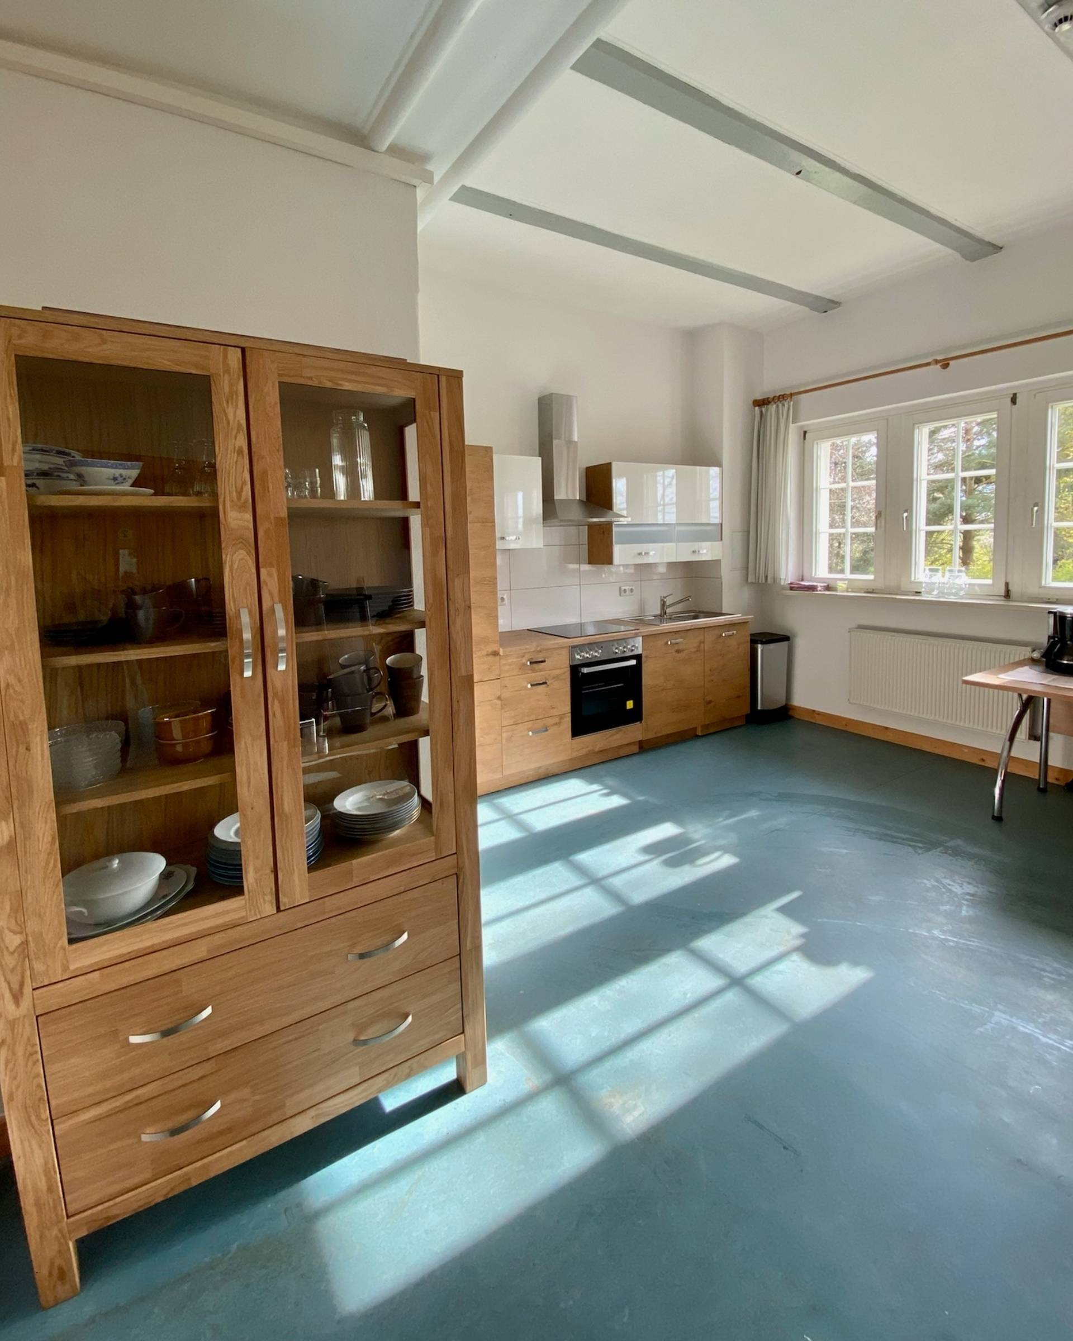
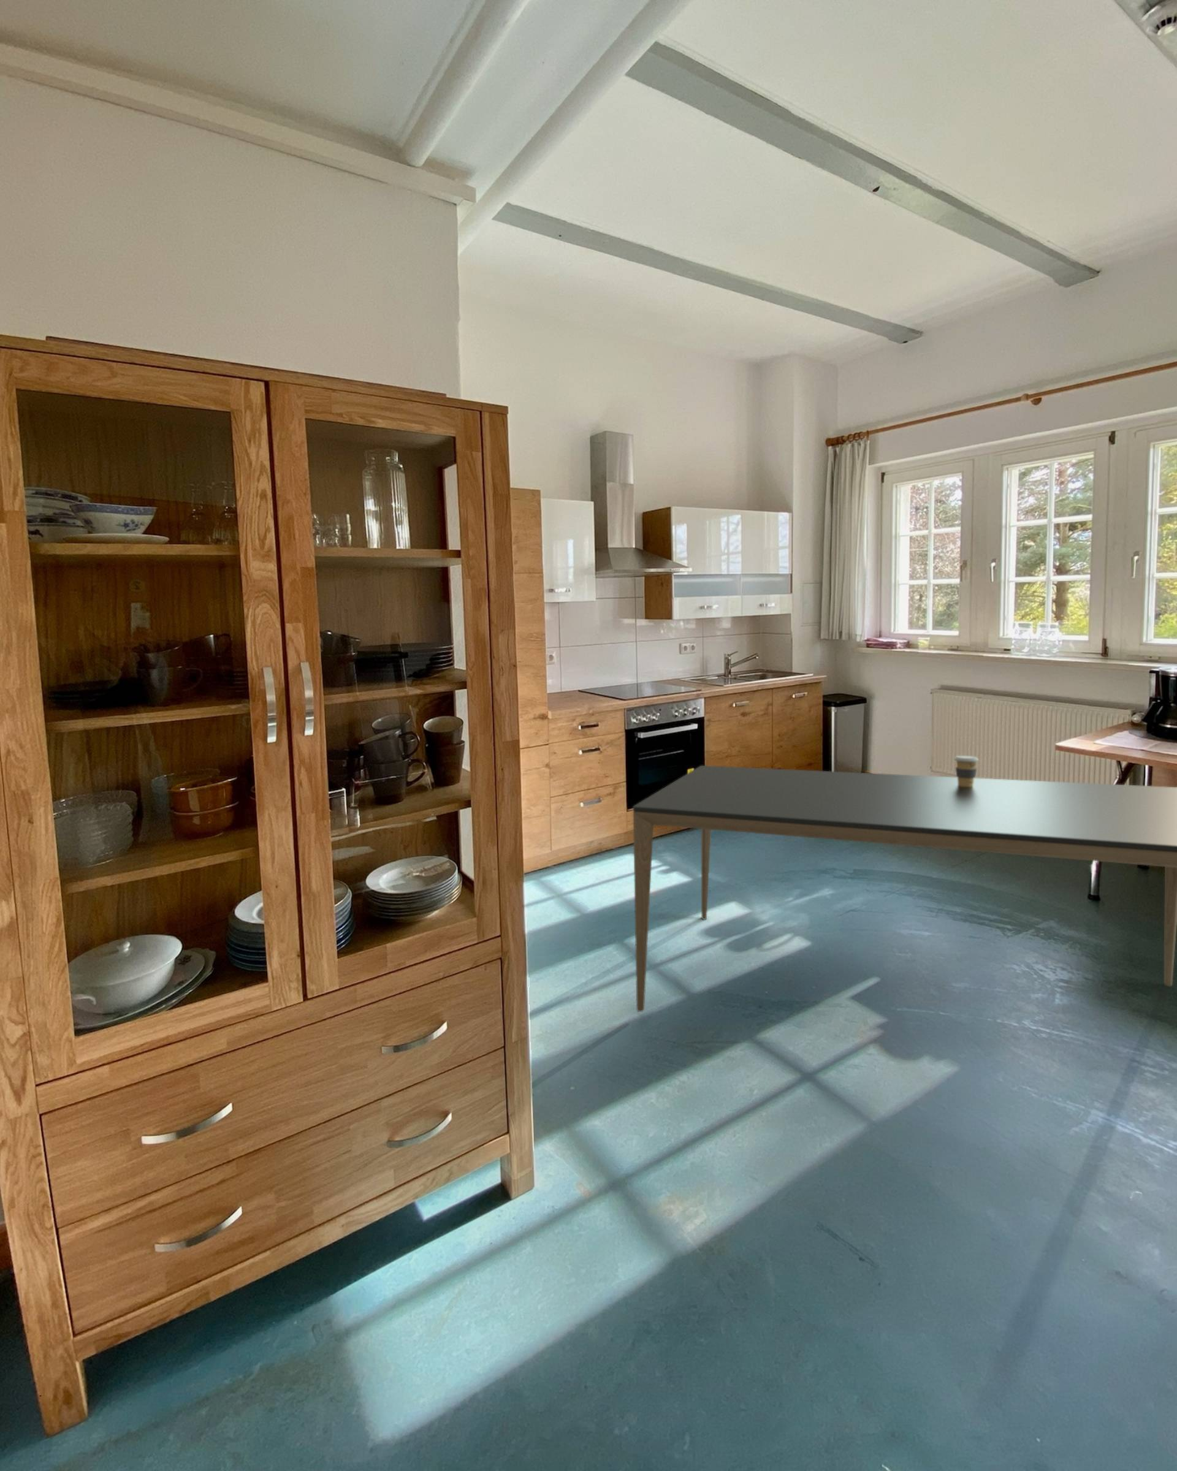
+ dining table [633,765,1177,1012]
+ coffee cup [954,755,979,787]
